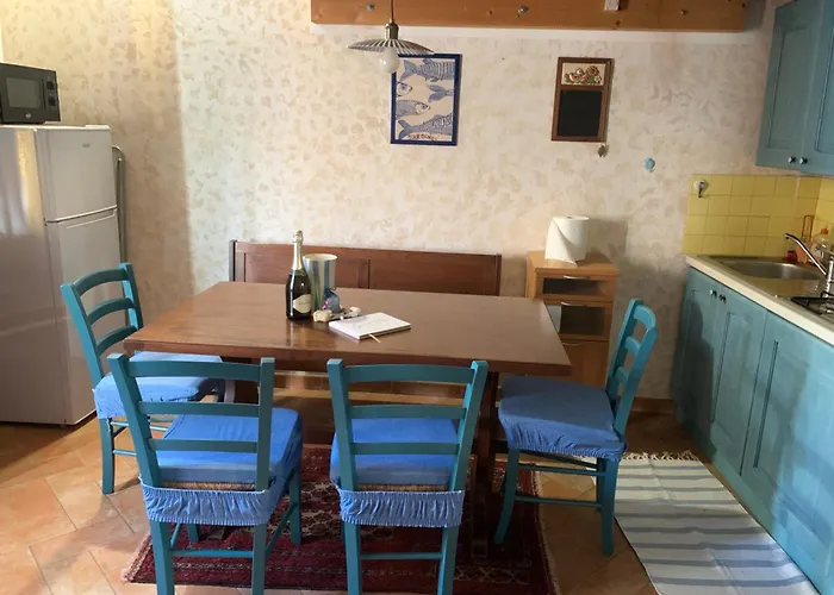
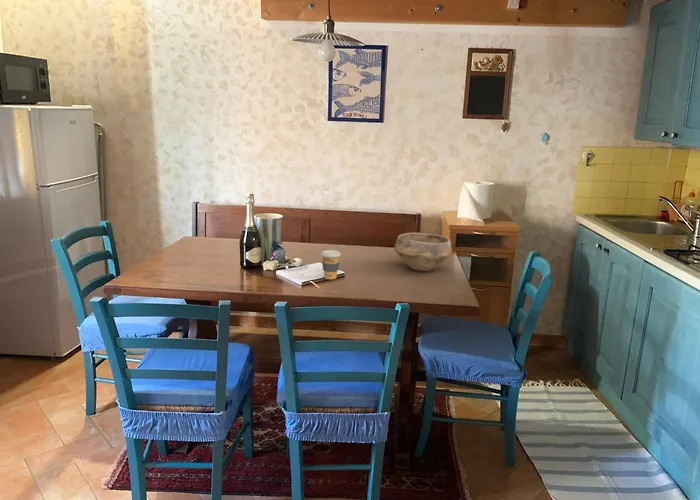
+ bowl [393,232,453,272]
+ coffee cup [320,249,342,280]
